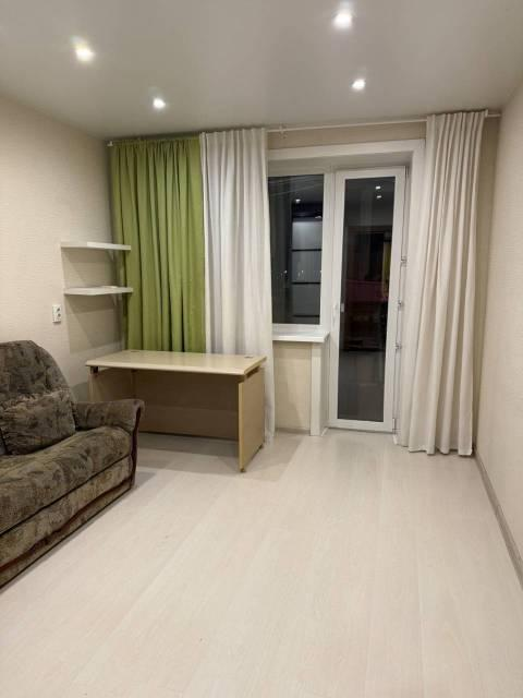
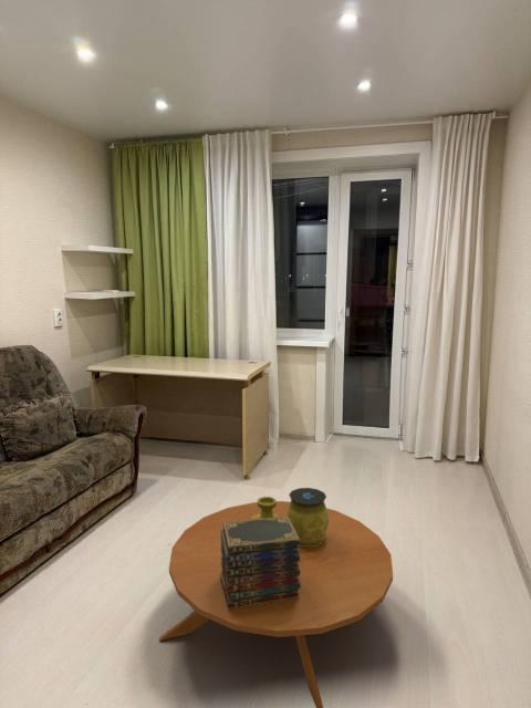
+ book stack [219,516,301,610]
+ decorative vase [250,487,330,546]
+ coffee table [158,500,394,708]
